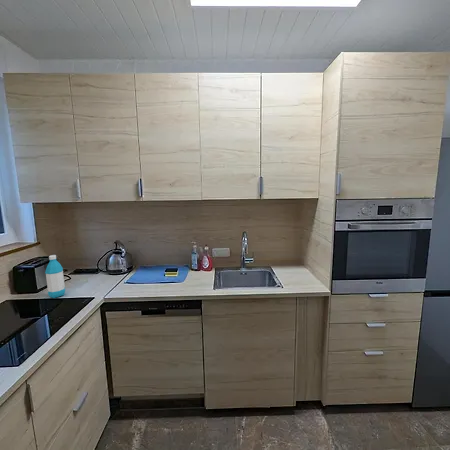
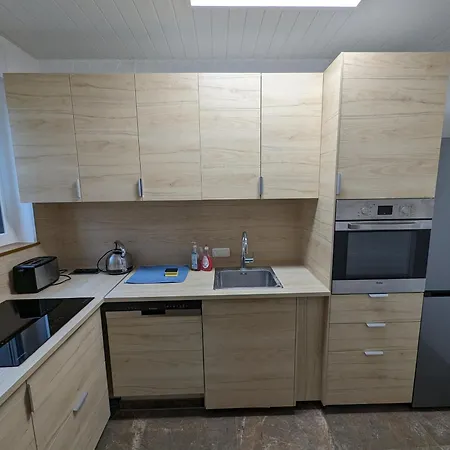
- water bottle [44,254,66,299]
